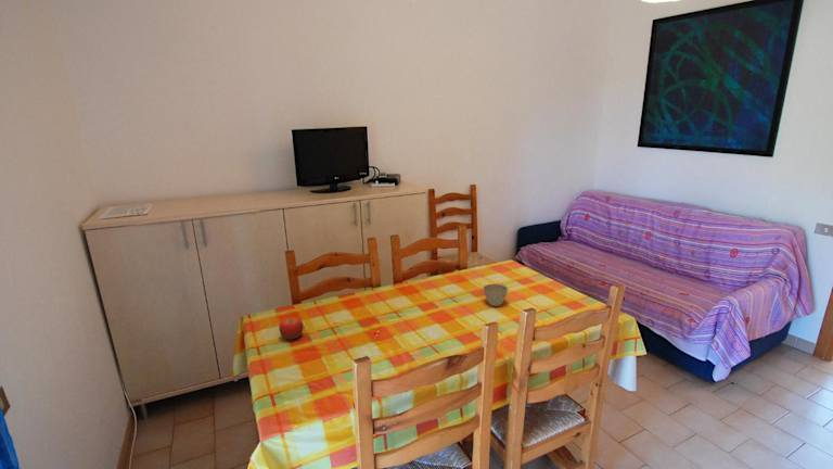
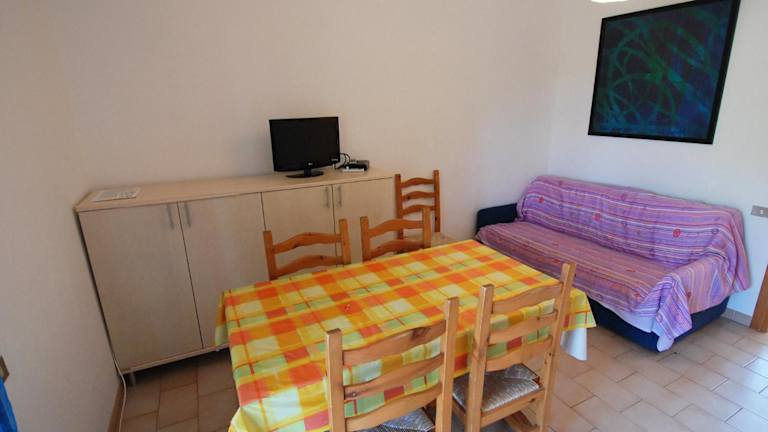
- fruit [278,316,304,341]
- flower pot [483,282,509,307]
